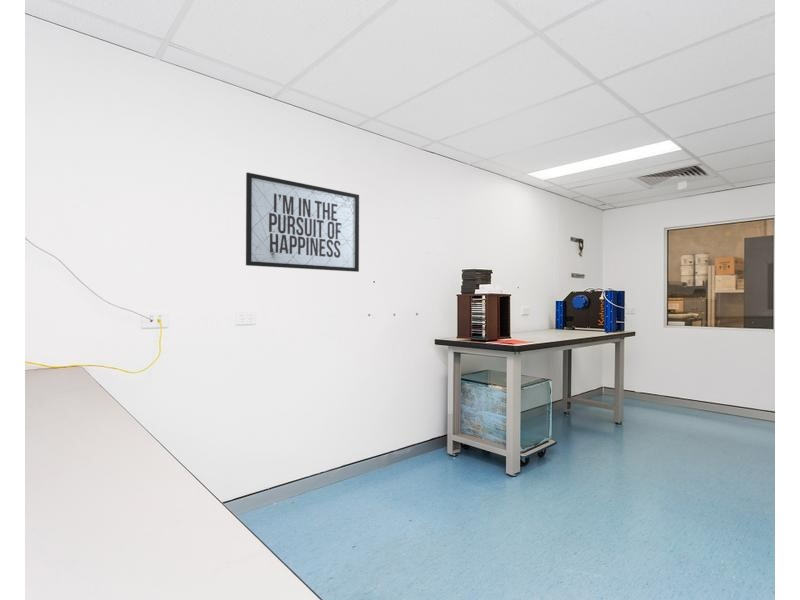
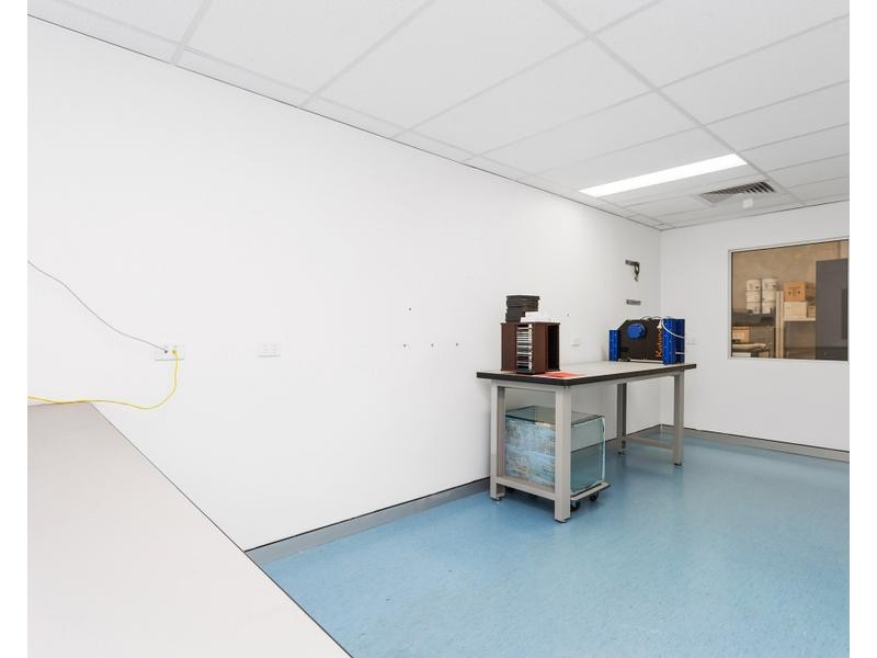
- mirror [245,171,360,273]
